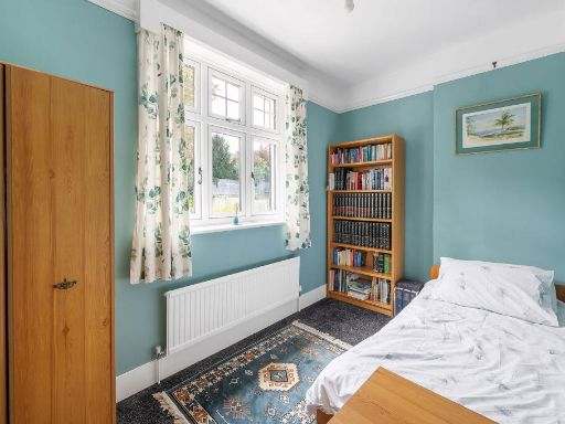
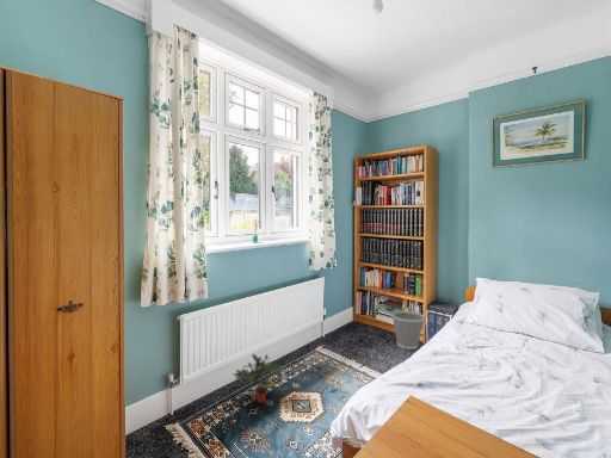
+ wastebasket [390,310,425,351]
+ potted plant [233,353,288,404]
